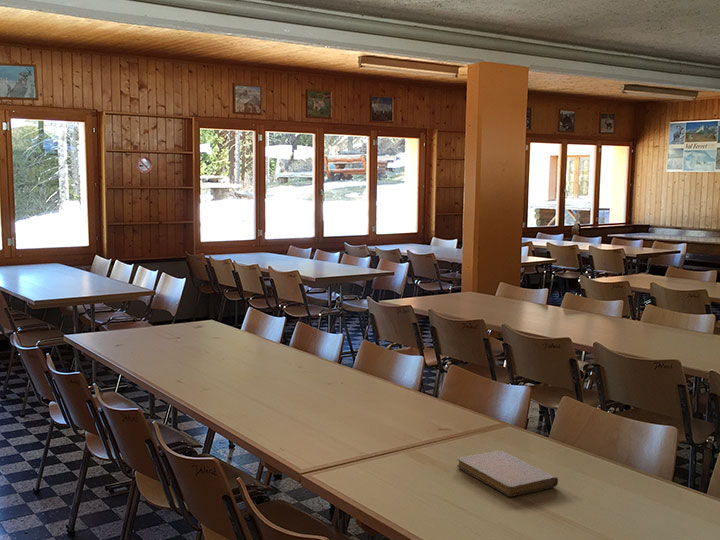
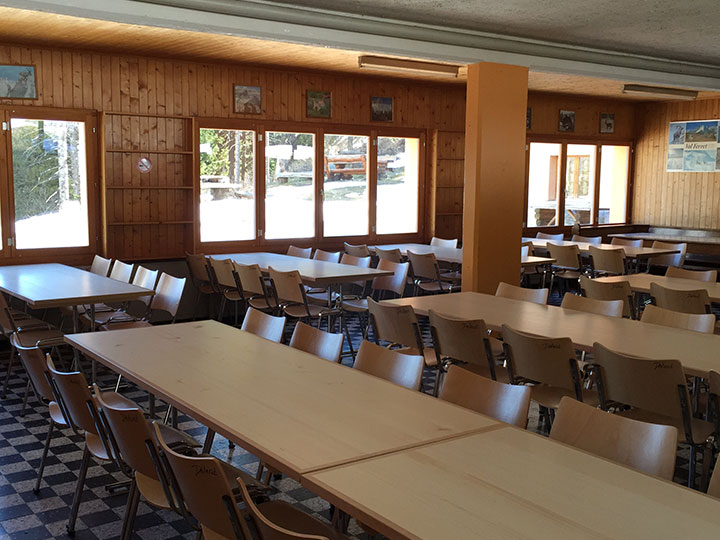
- notebook [456,450,559,498]
